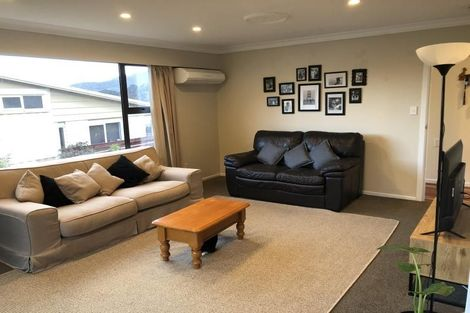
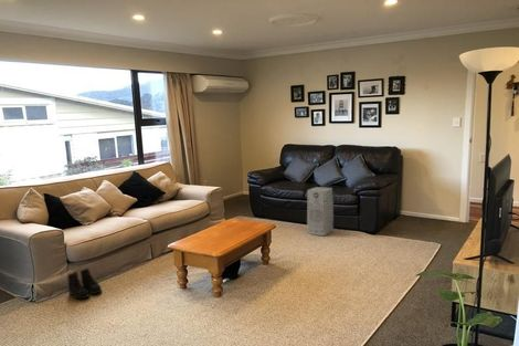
+ air purifier [306,186,335,237]
+ boots [66,268,103,301]
